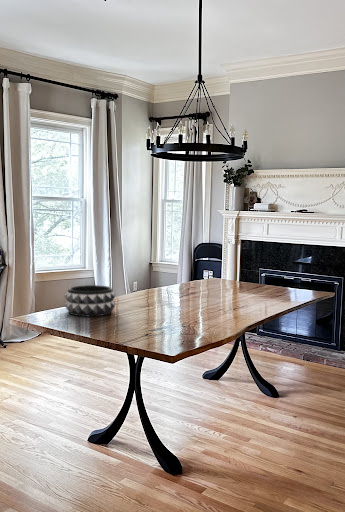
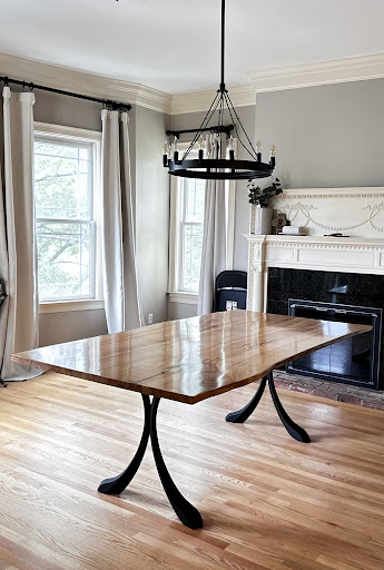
- decorative bowl [64,284,117,317]
